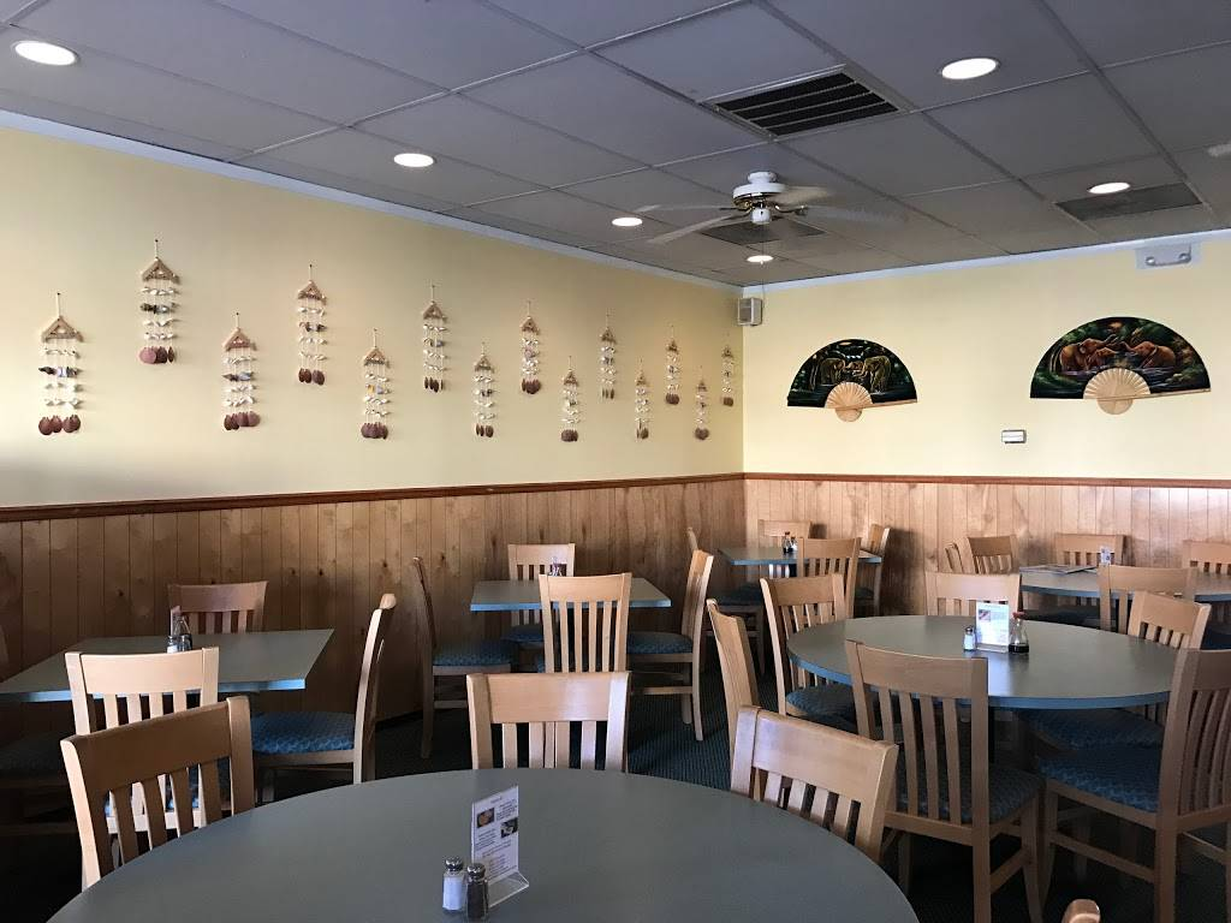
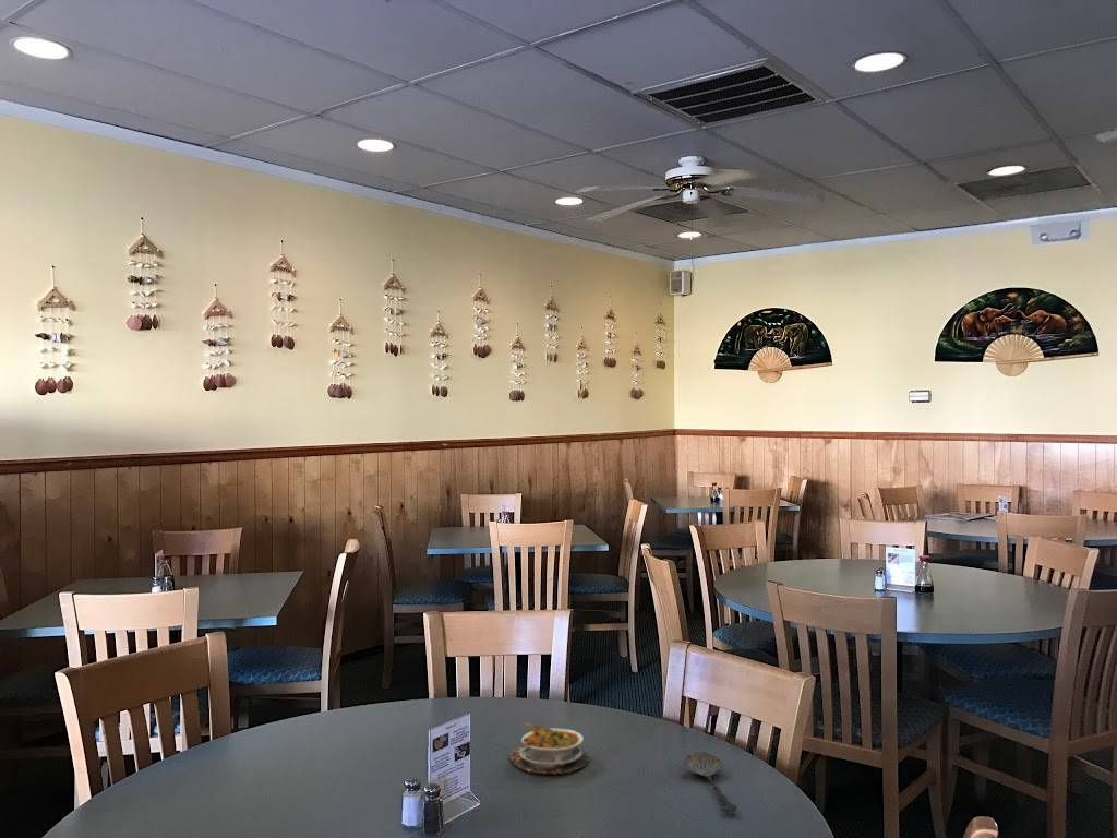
+ spoon [683,751,738,814]
+ soup bowl [508,721,590,775]
